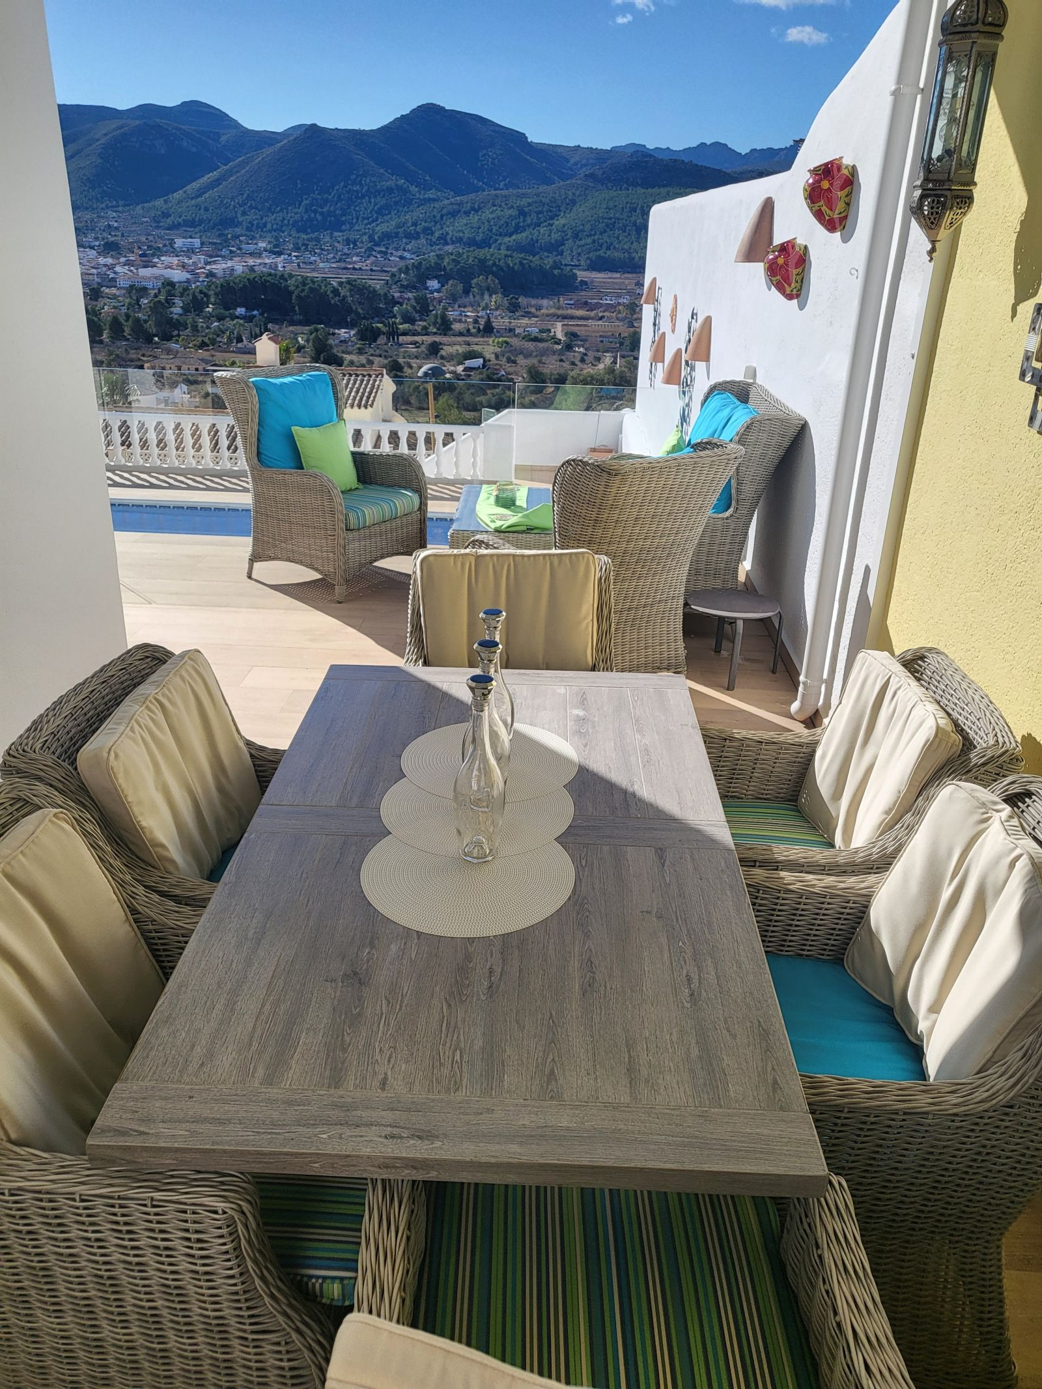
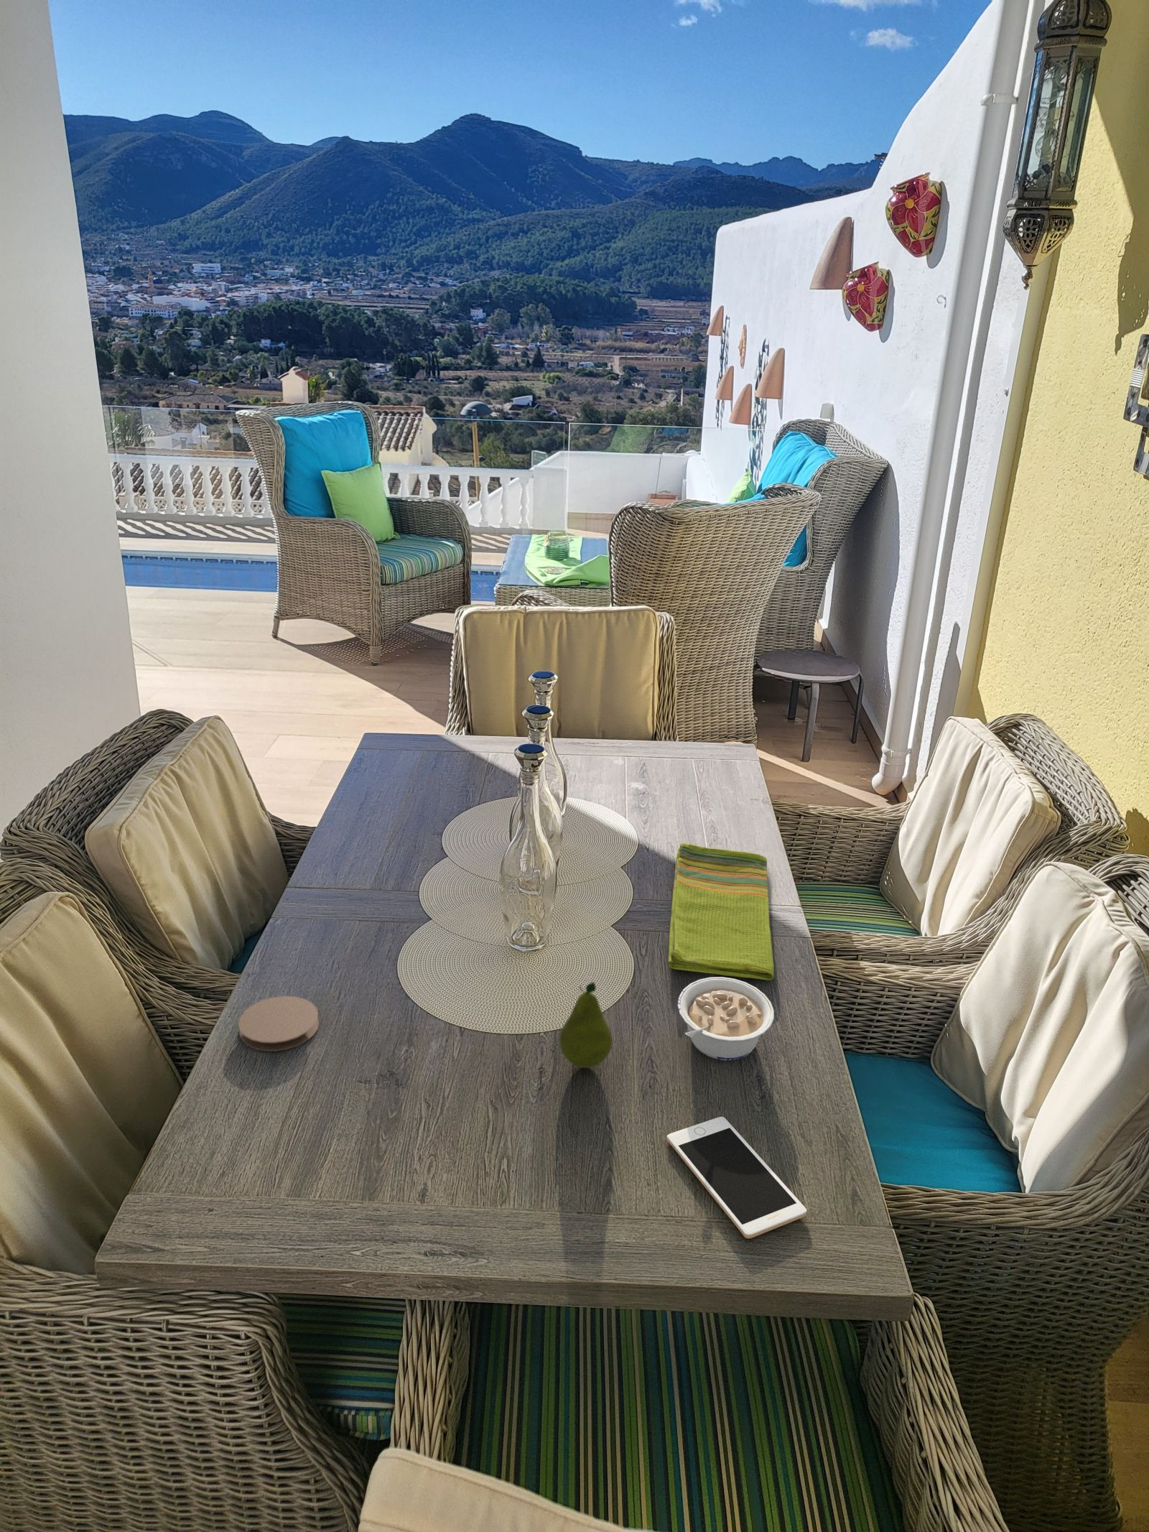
+ cell phone [666,1117,807,1239]
+ fruit [559,981,613,1068]
+ dish towel [667,843,775,980]
+ coaster [238,996,320,1053]
+ legume [677,977,775,1061]
